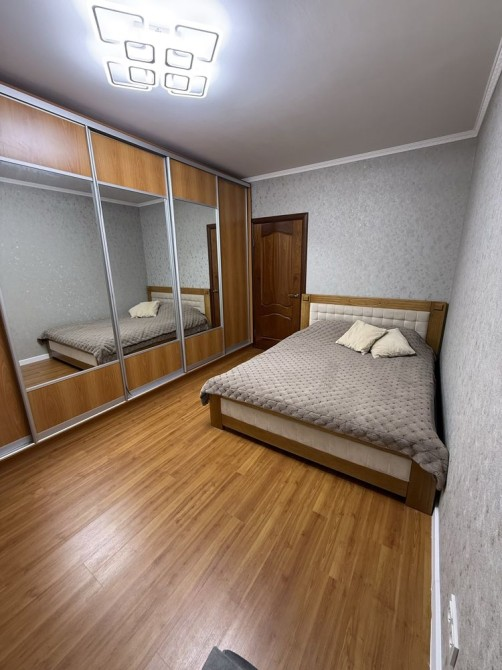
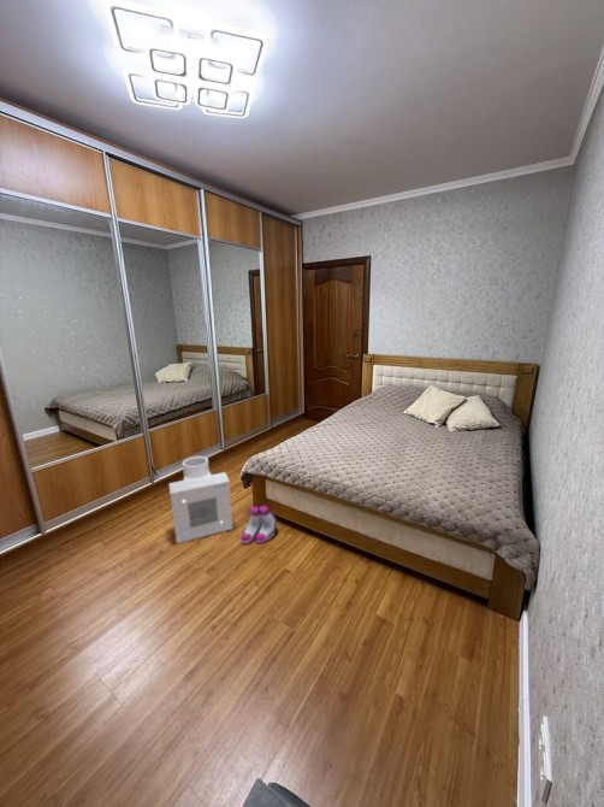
+ boots [239,503,278,546]
+ air purifier [168,455,233,544]
